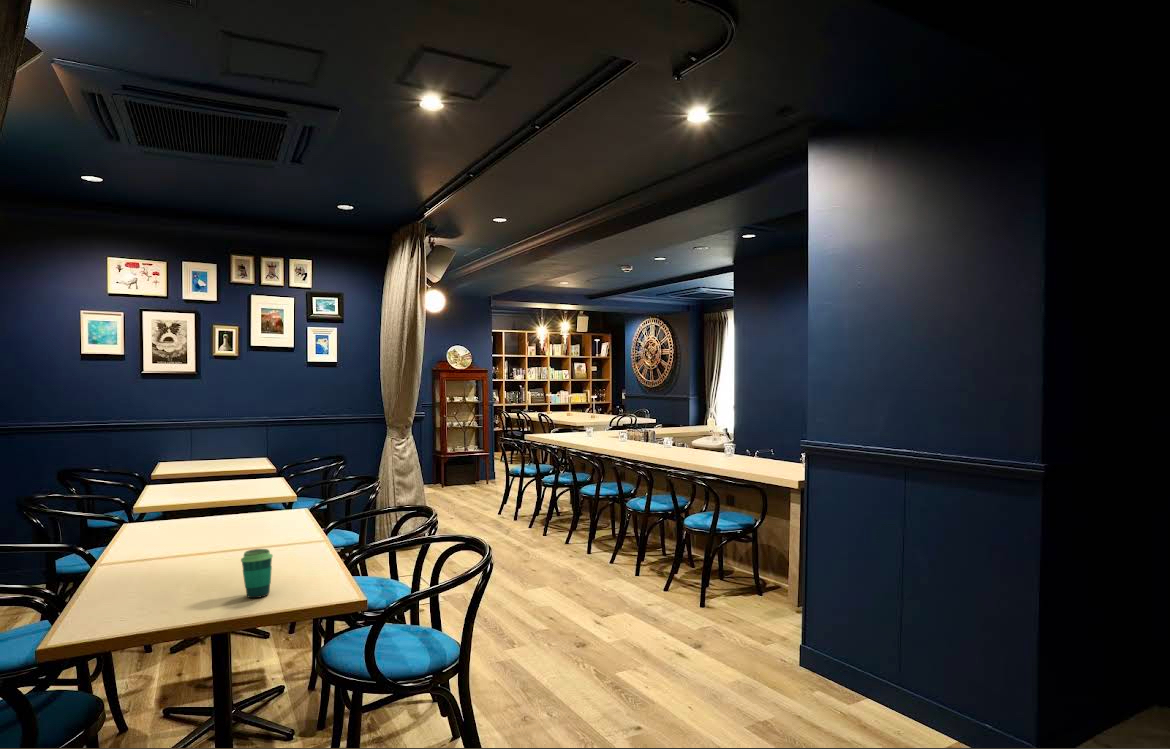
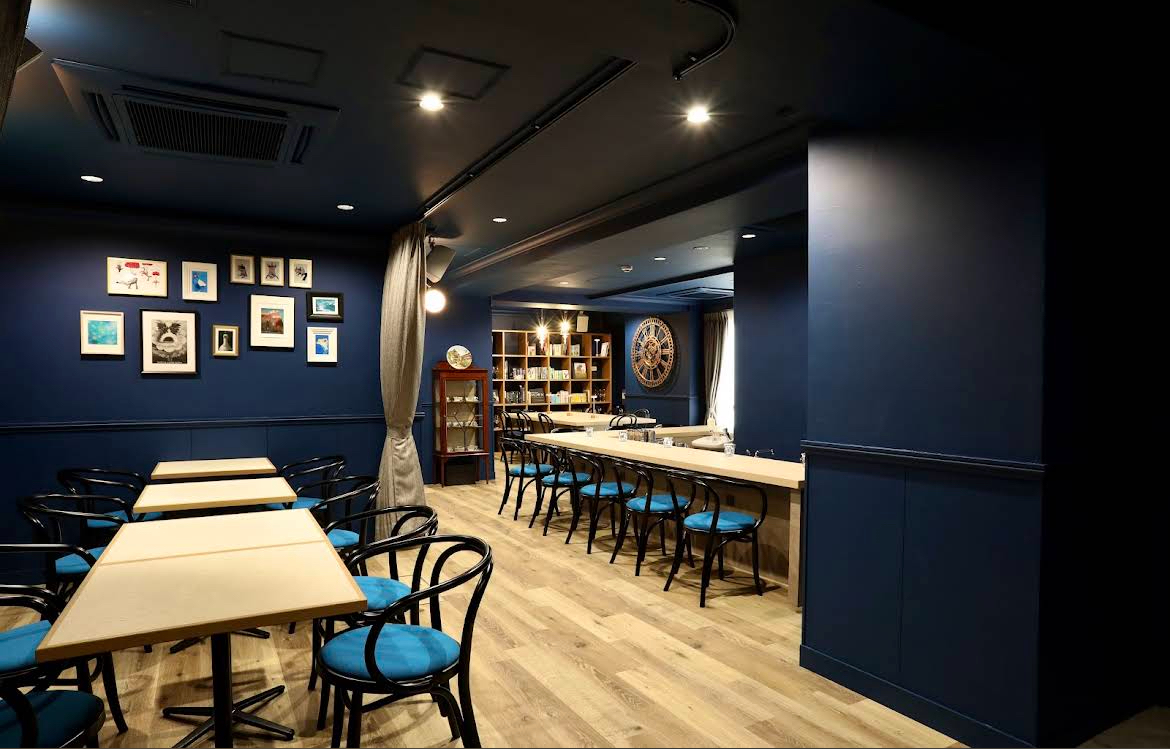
- cup [240,548,274,599]
